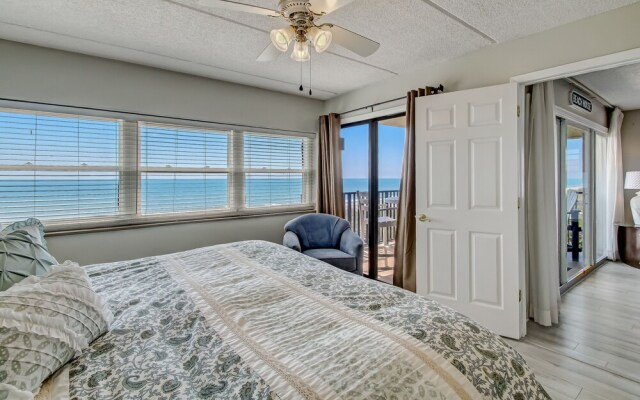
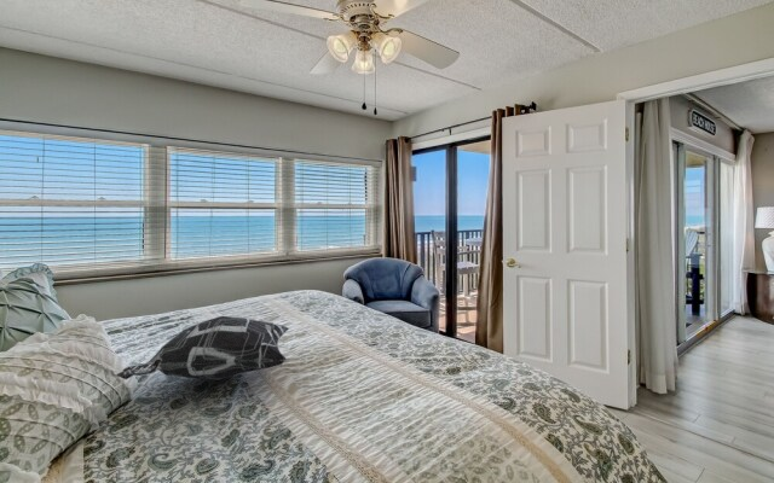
+ decorative pillow [115,315,290,380]
